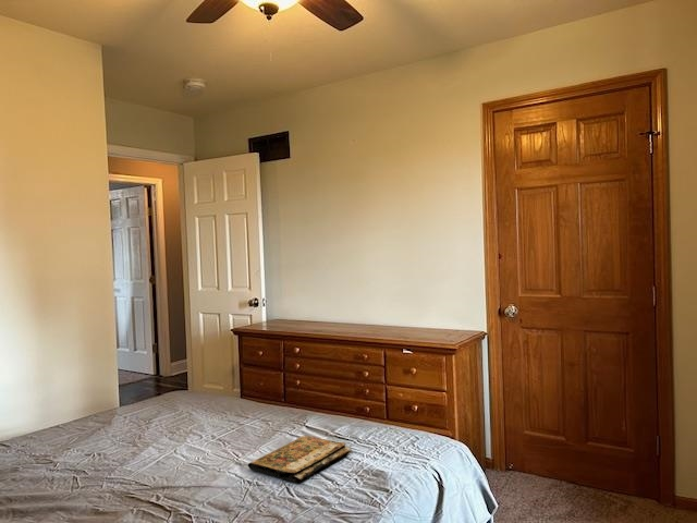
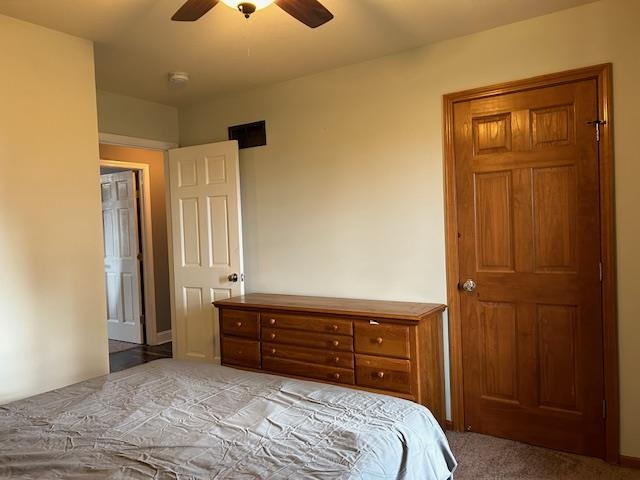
- book [247,435,352,484]
